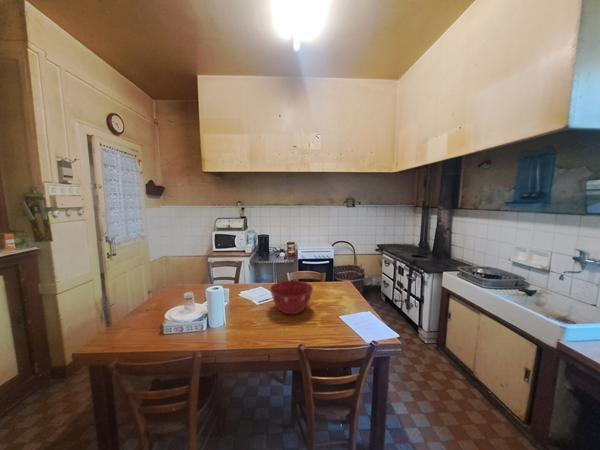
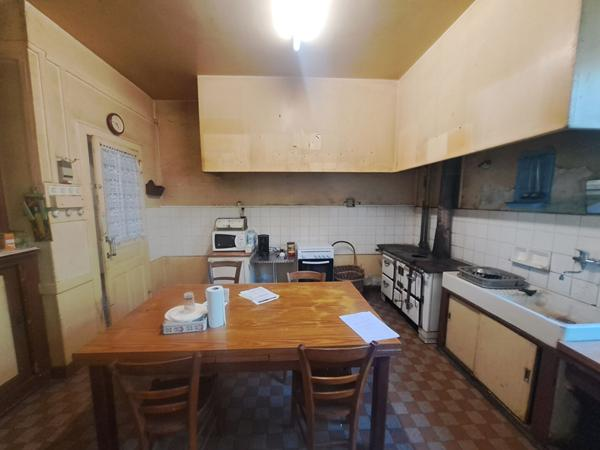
- mixing bowl [269,280,314,315]
